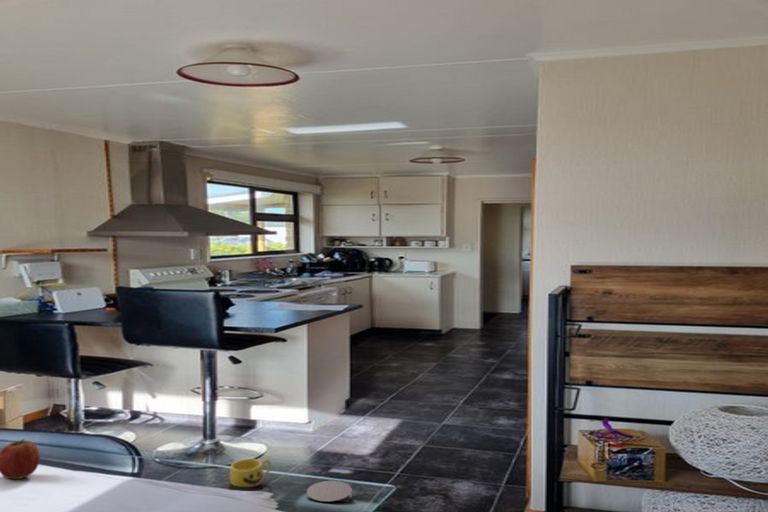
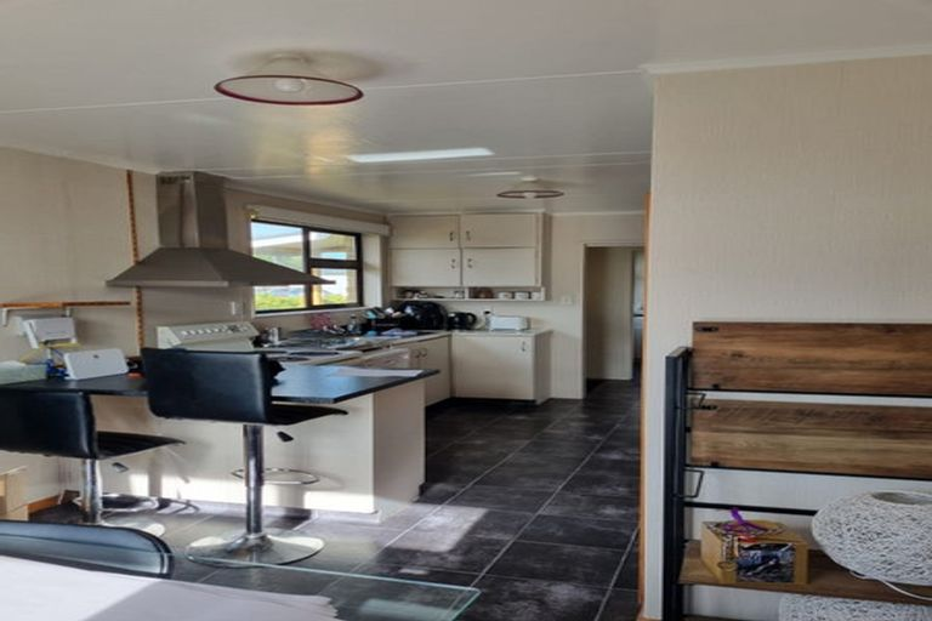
- cup [229,458,272,488]
- fruit [0,438,41,480]
- coaster [306,480,353,503]
